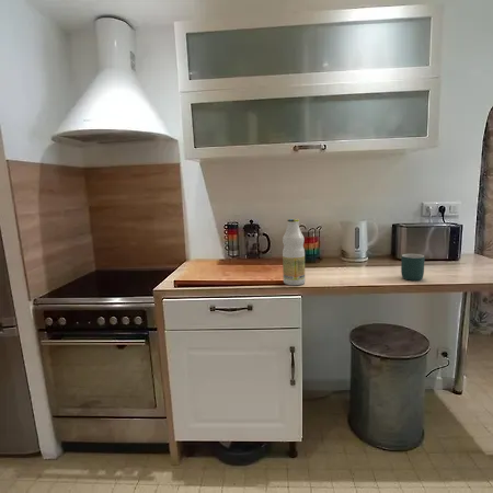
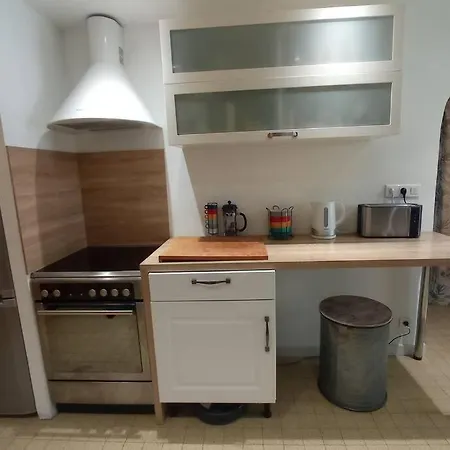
- bottle [282,217,306,286]
- mug [400,253,425,282]
